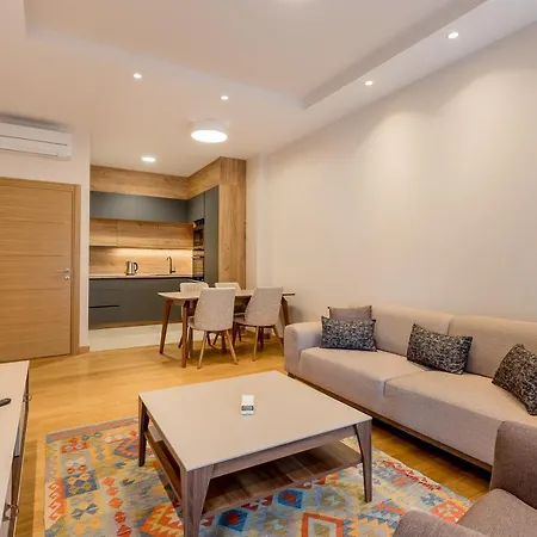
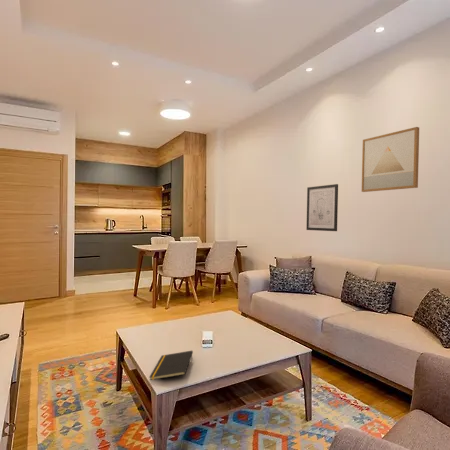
+ wall art [305,183,339,232]
+ notepad [148,350,194,381]
+ wall art [361,126,420,193]
